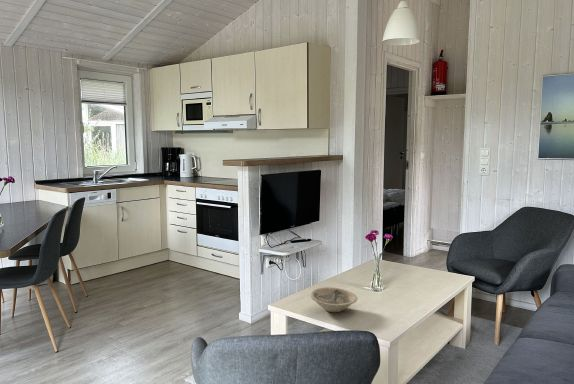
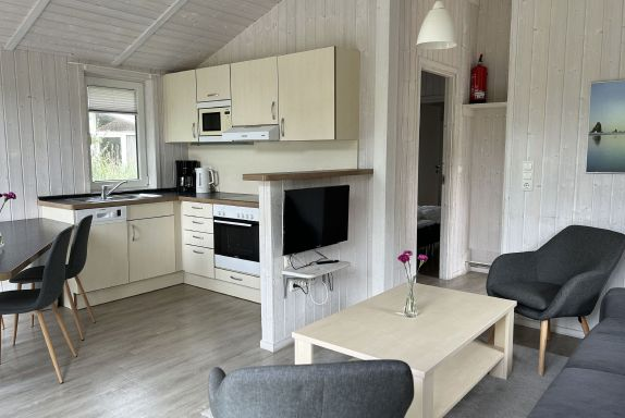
- bowl [309,286,358,313]
